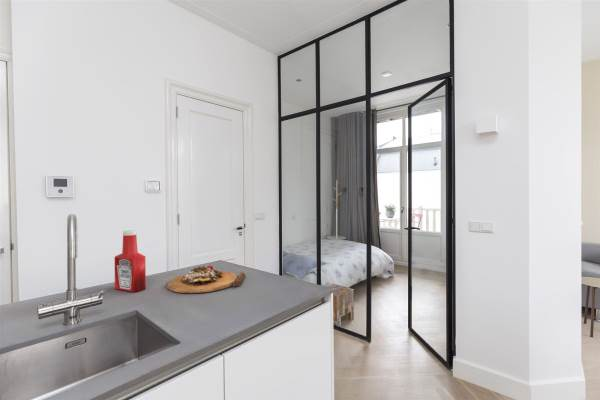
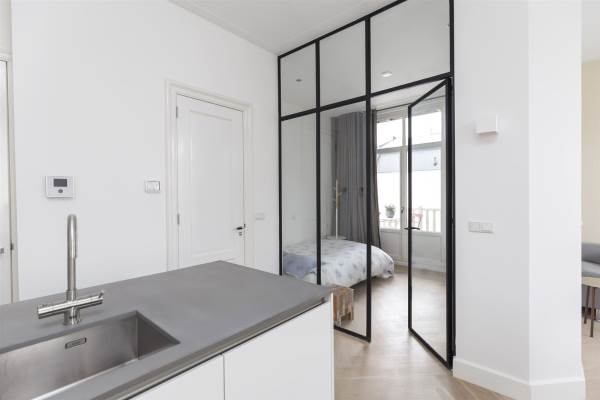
- cutting board [166,264,247,294]
- soap bottle [114,229,147,293]
